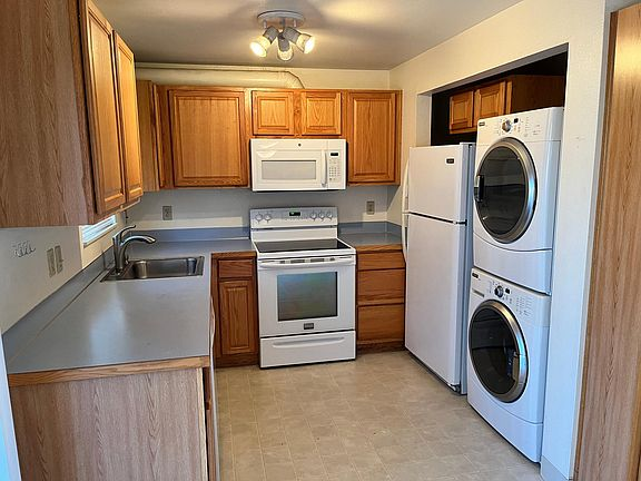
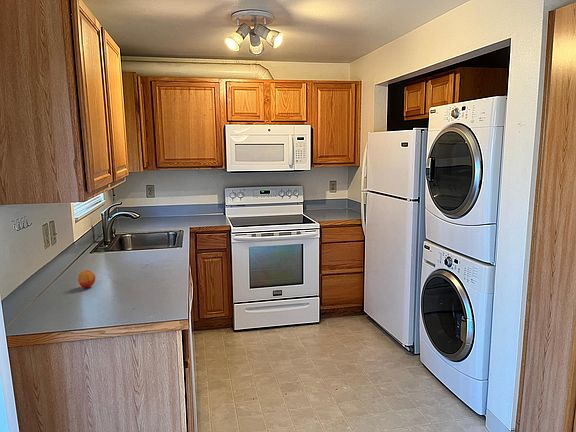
+ fruit [77,269,96,289]
